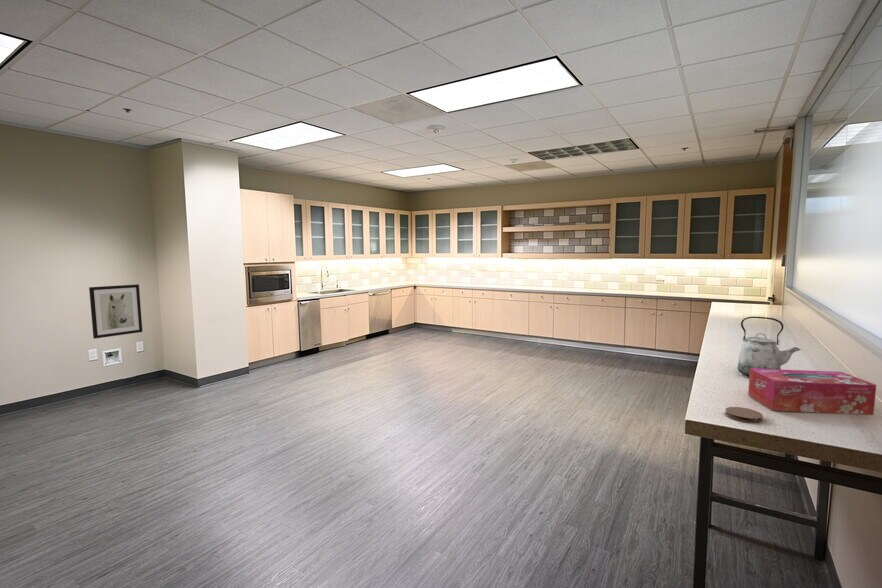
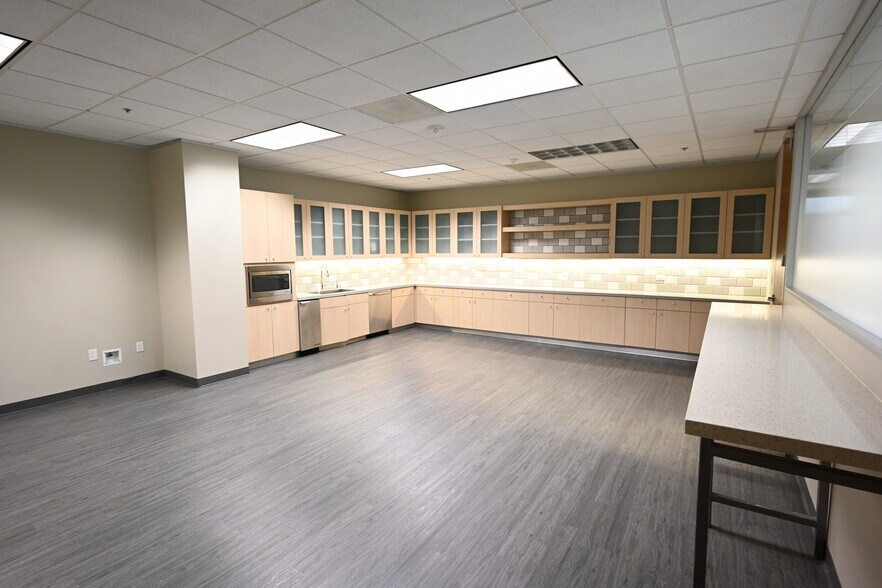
- tissue box [747,368,877,416]
- coaster [724,406,764,424]
- kettle [736,316,801,377]
- wall art [88,283,143,340]
